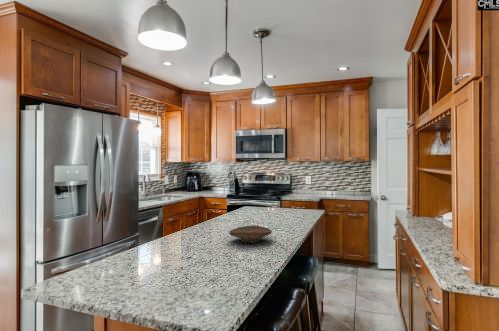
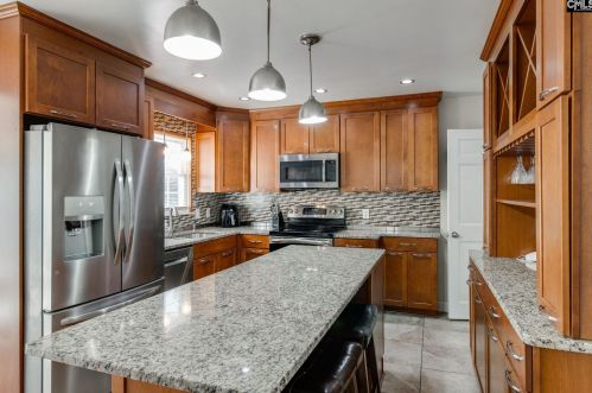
- decorative bowl [228,224,273,243]
